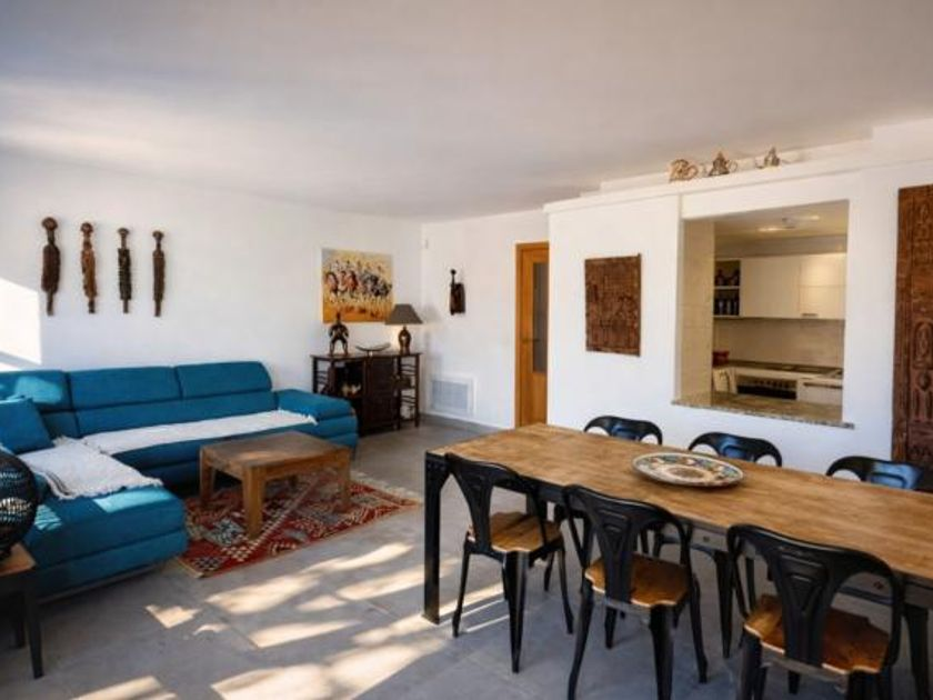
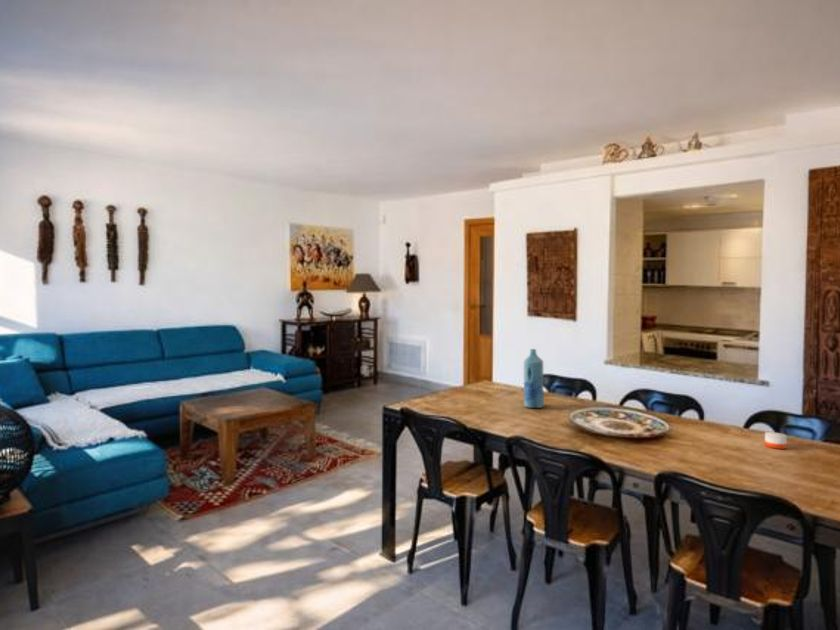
+ candle [764,431,788,450]
+ bottle [522,348,545,409]
